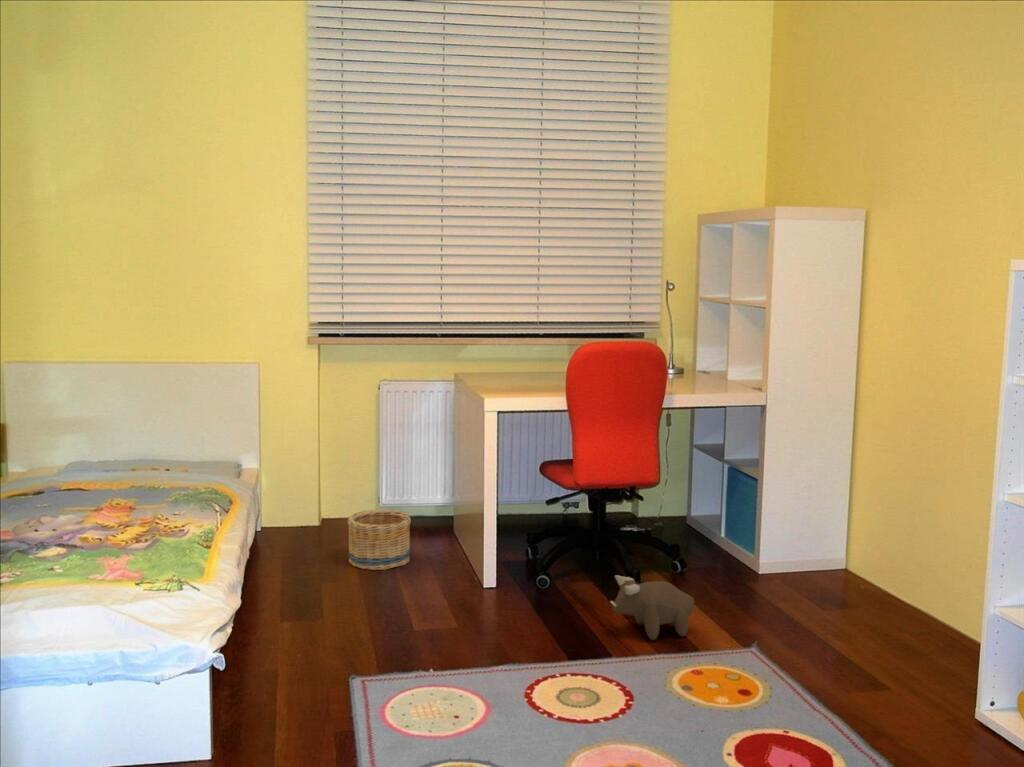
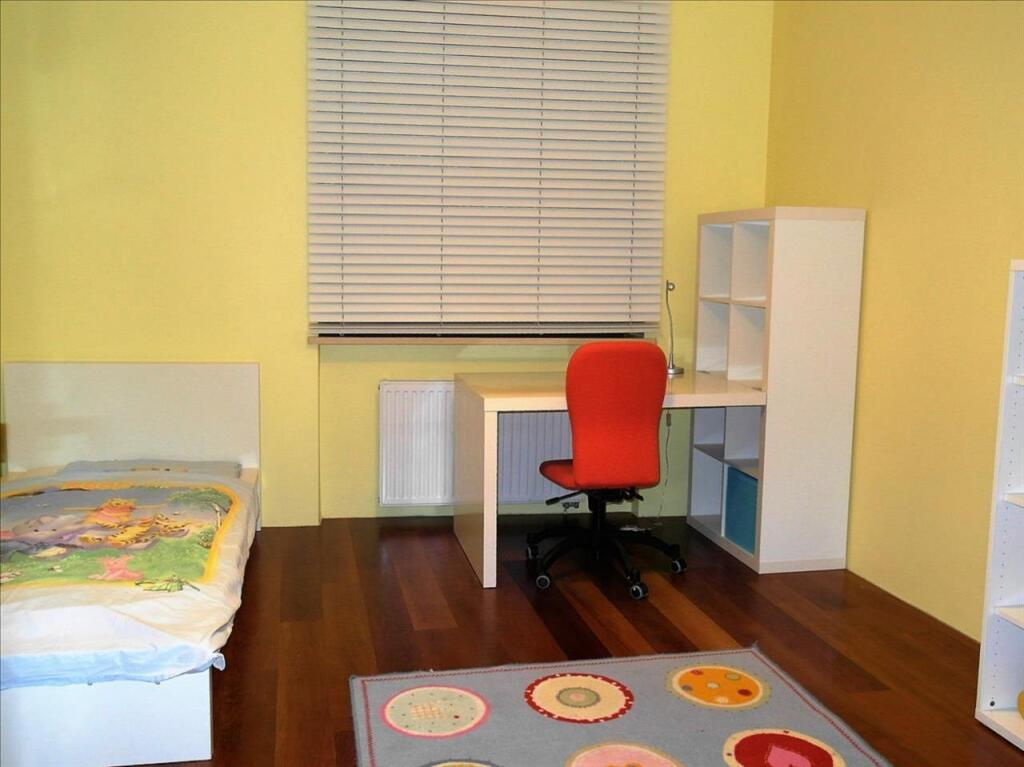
- plush toy [609,574,695,641]
- basket [347,508,412,571]
